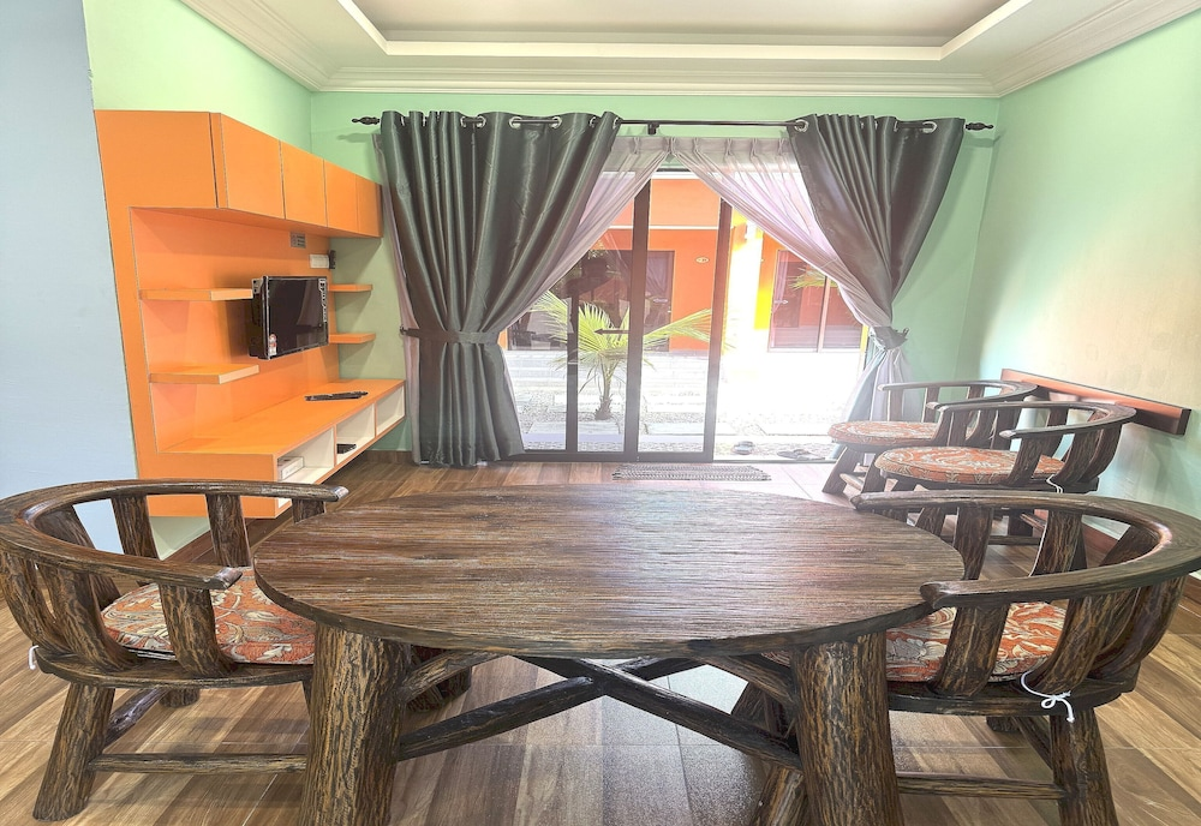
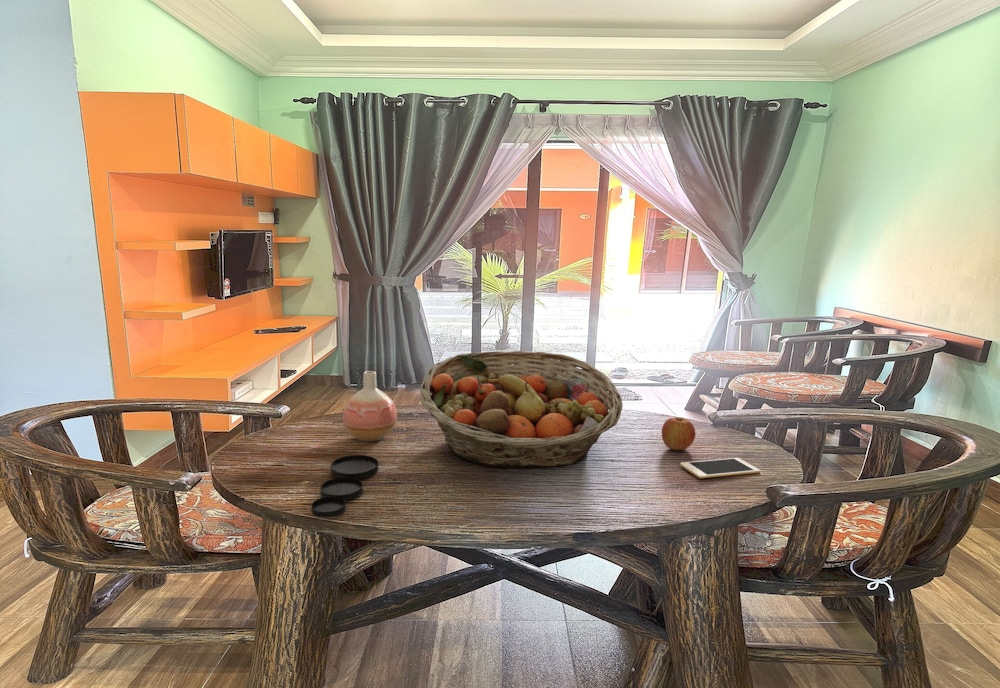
+ vase [342,370,398,443]
+ cell phone [679,457,761,479]
+ plate [310,454,379,518]
+ apple [661,416,696,451]
+ fruit basket [420,350,624,468]
